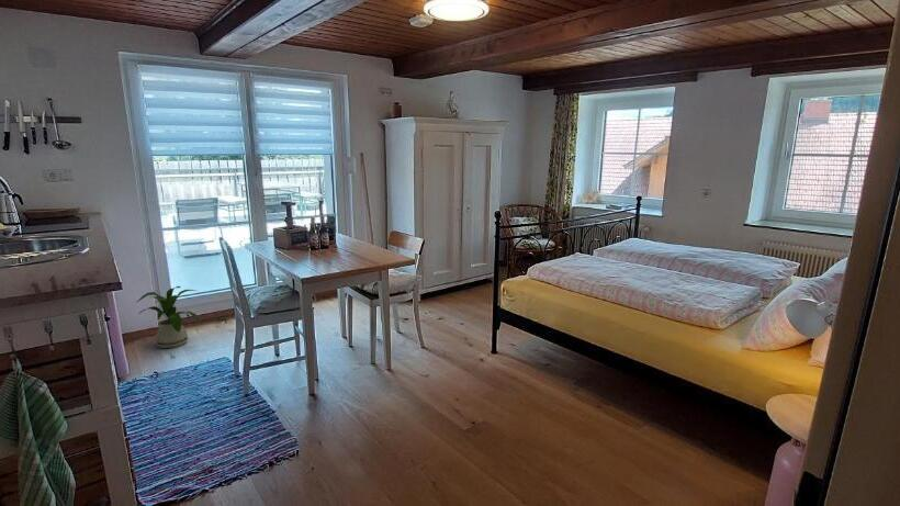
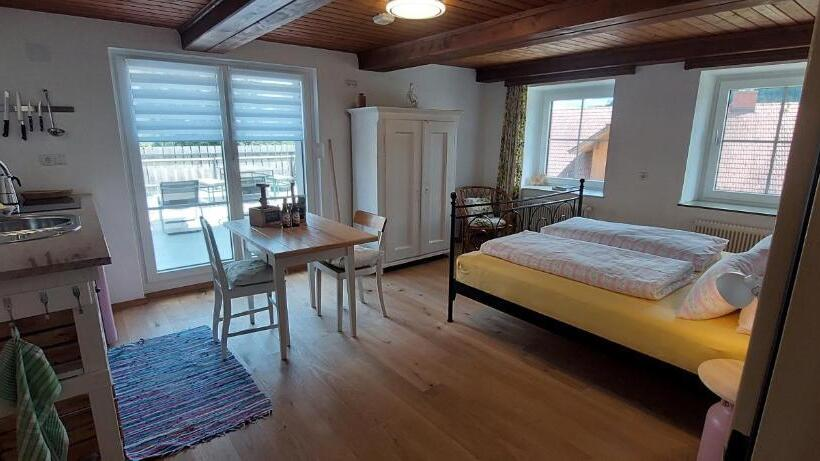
- house plant [135,285,202,349]
